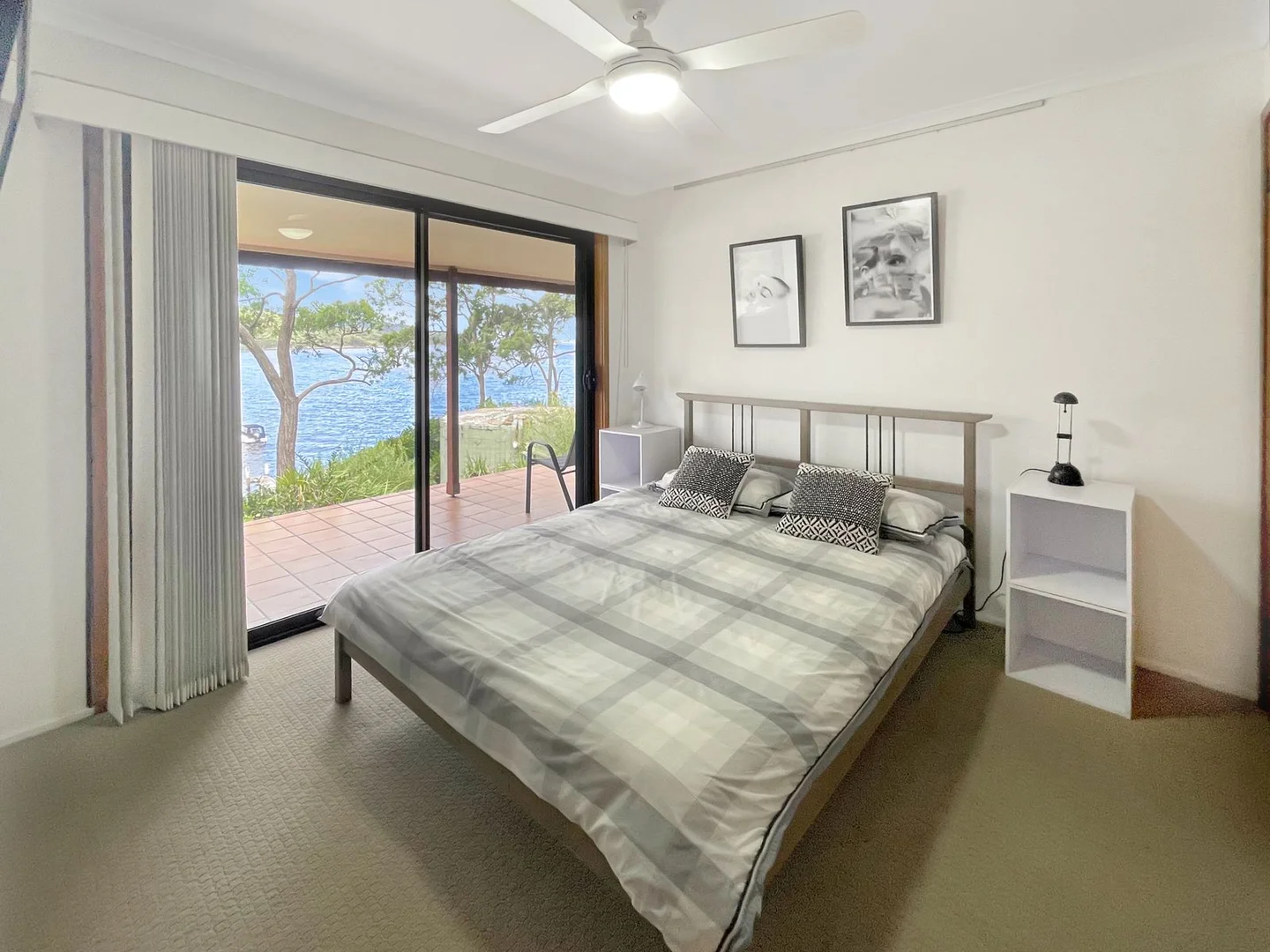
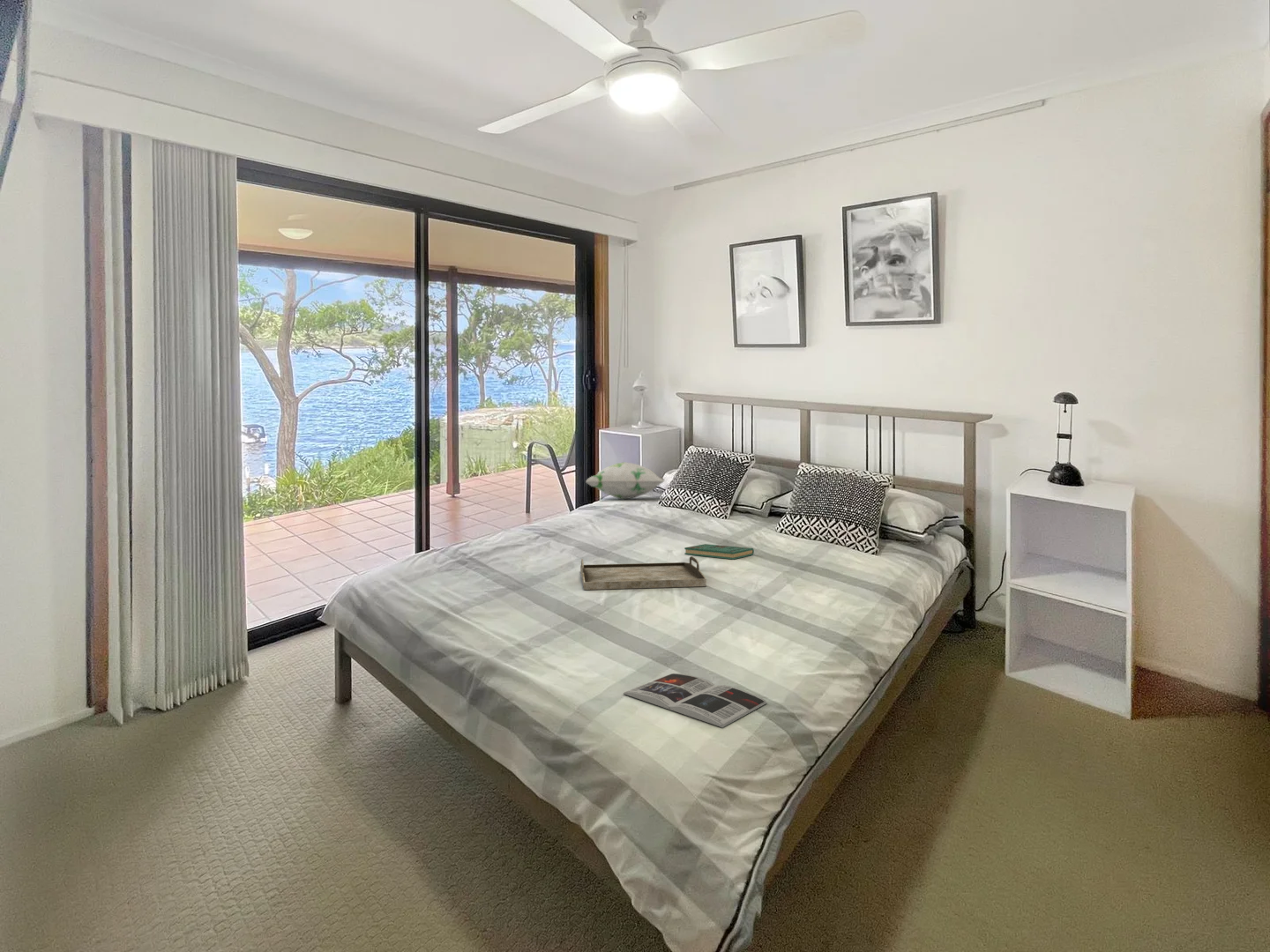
+ magazine [623,673,768,728]
+ serving tray [579,555,707,591]
+ decorative pillow [585,461,665,500]
+ book [684,543,755,561]
